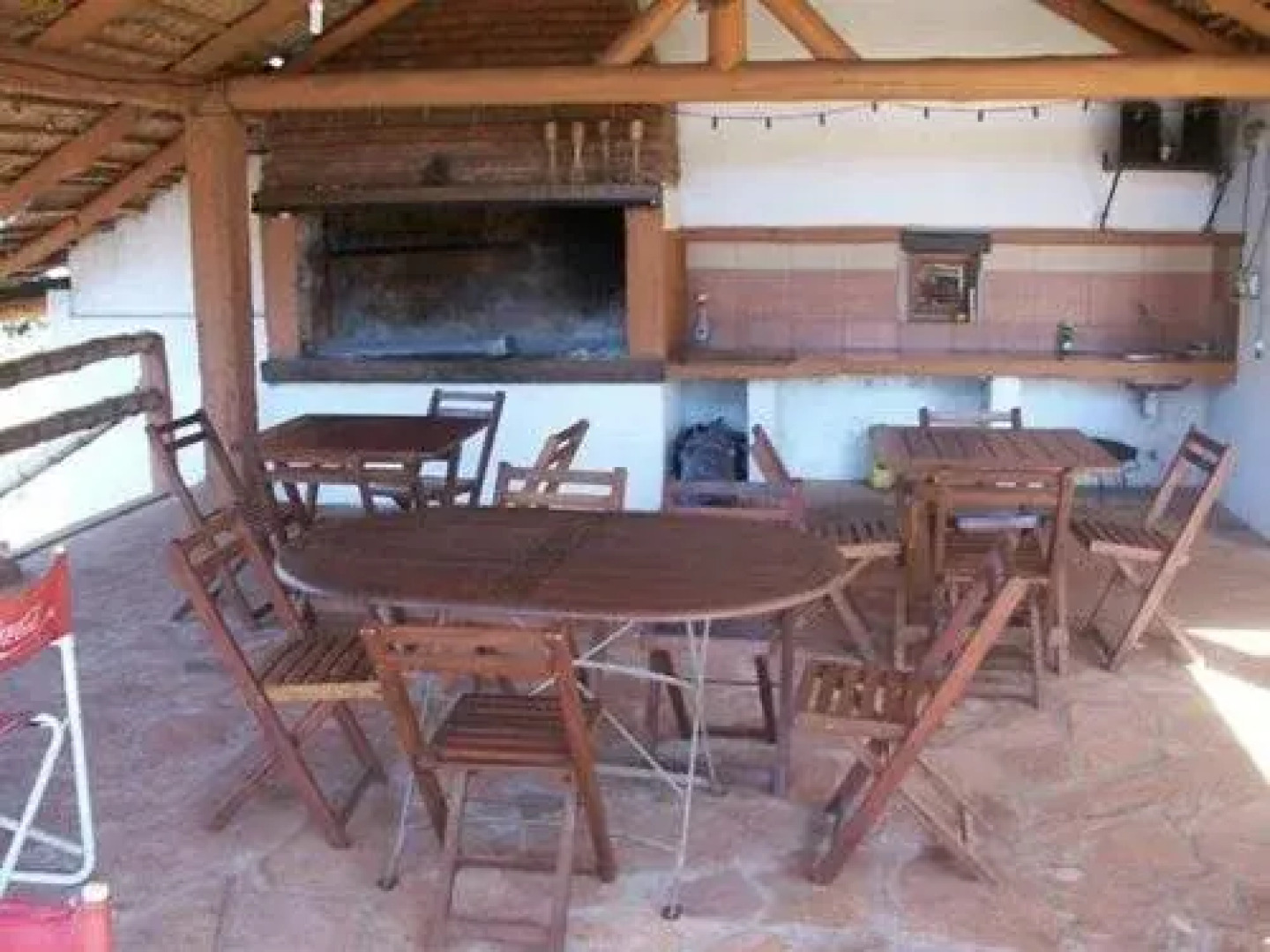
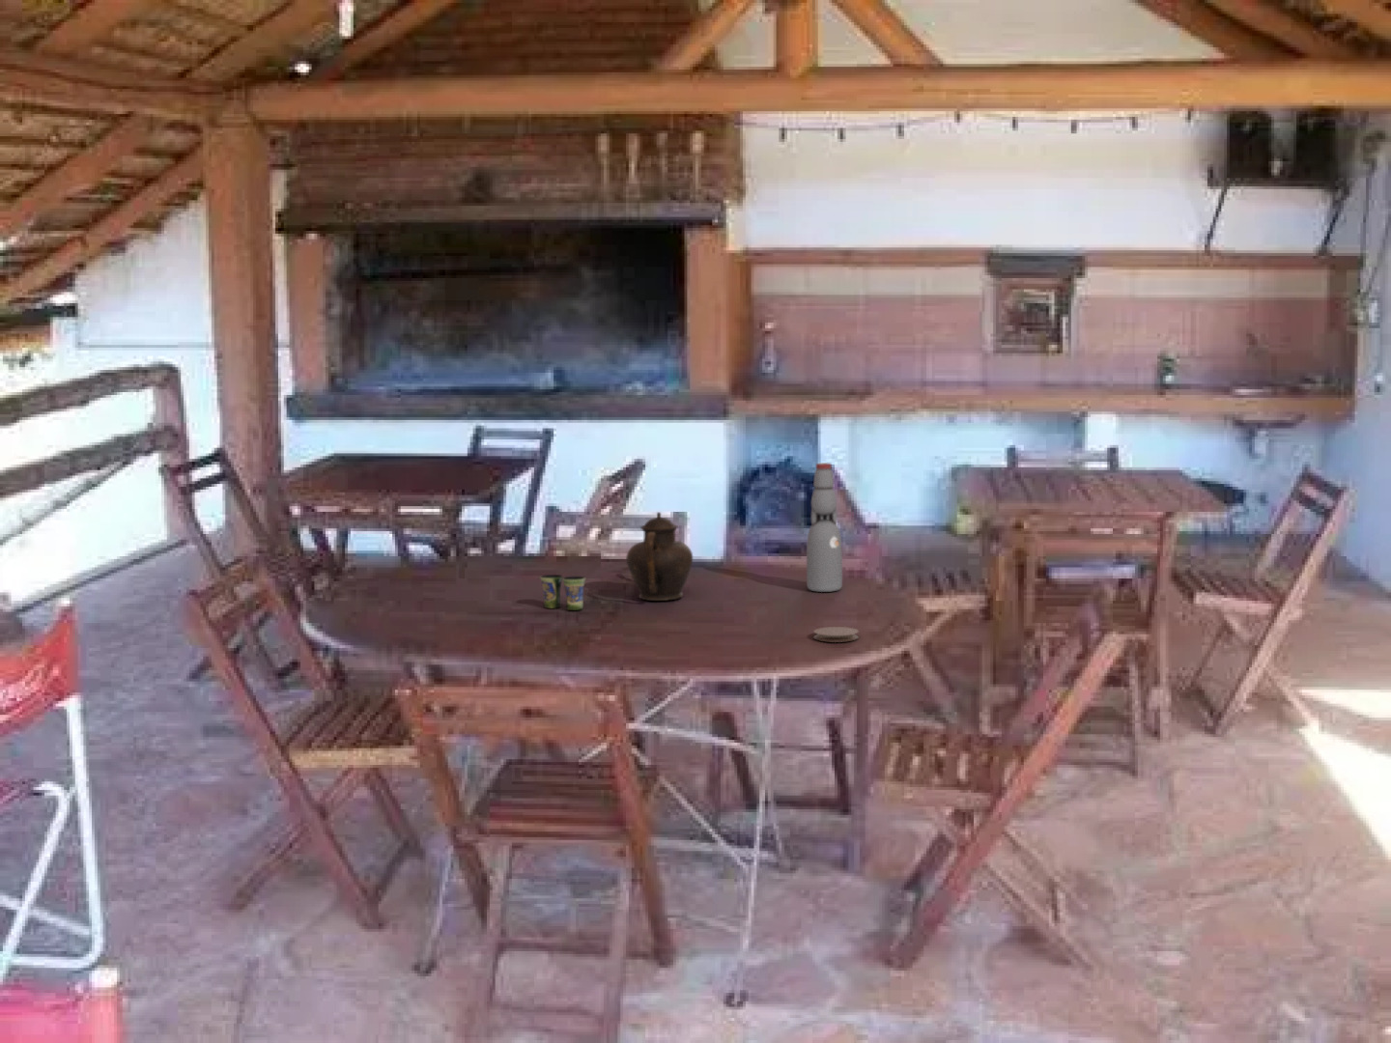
+ coaster [813,626,860,643]
+ teapot [625,511,693,601]
+ cup [539,574,586,611]
+ bottle [806,461,843,593]
